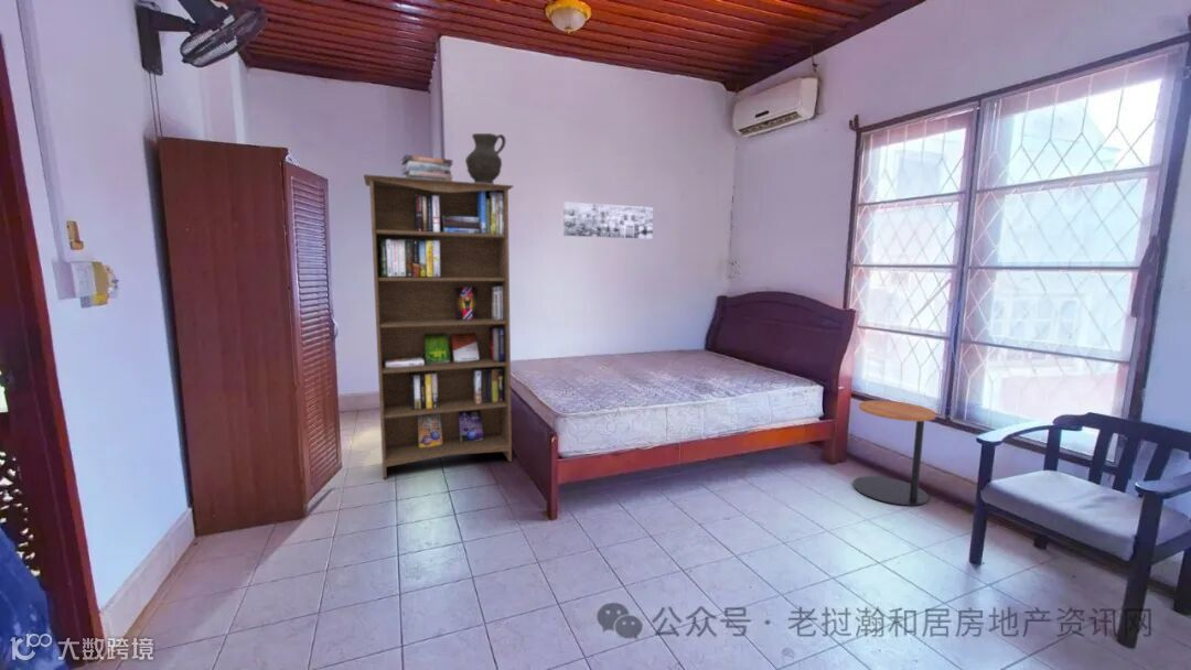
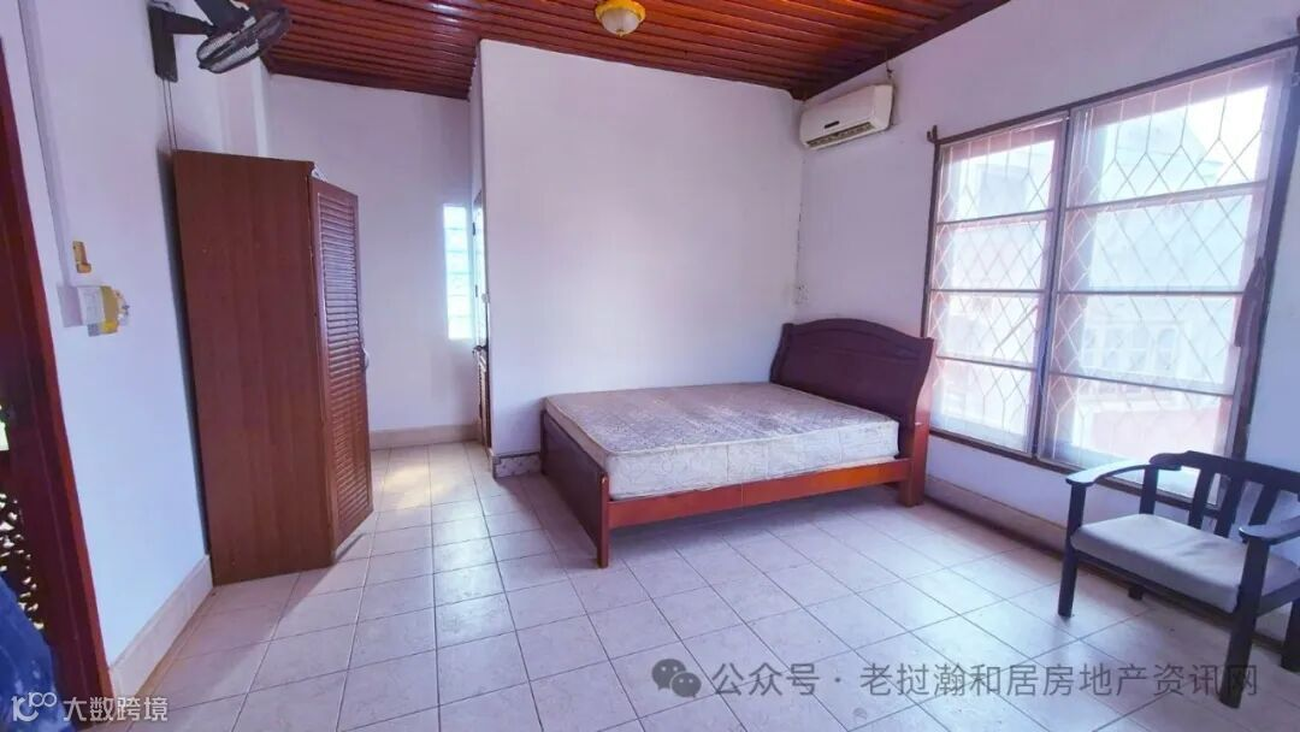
- book stack [400,154,453,181]
- side table [852,399,937,507]
- bookcase [363,173,515,480]
- decorative vase [464,132,507,184]
- wall art [562,201,654,240]
